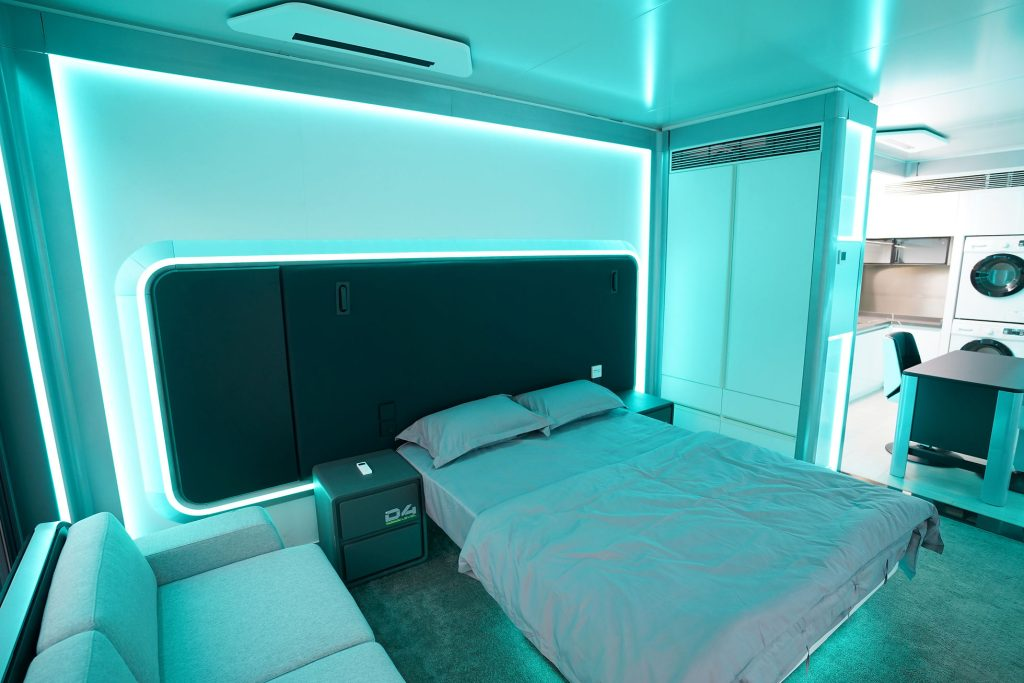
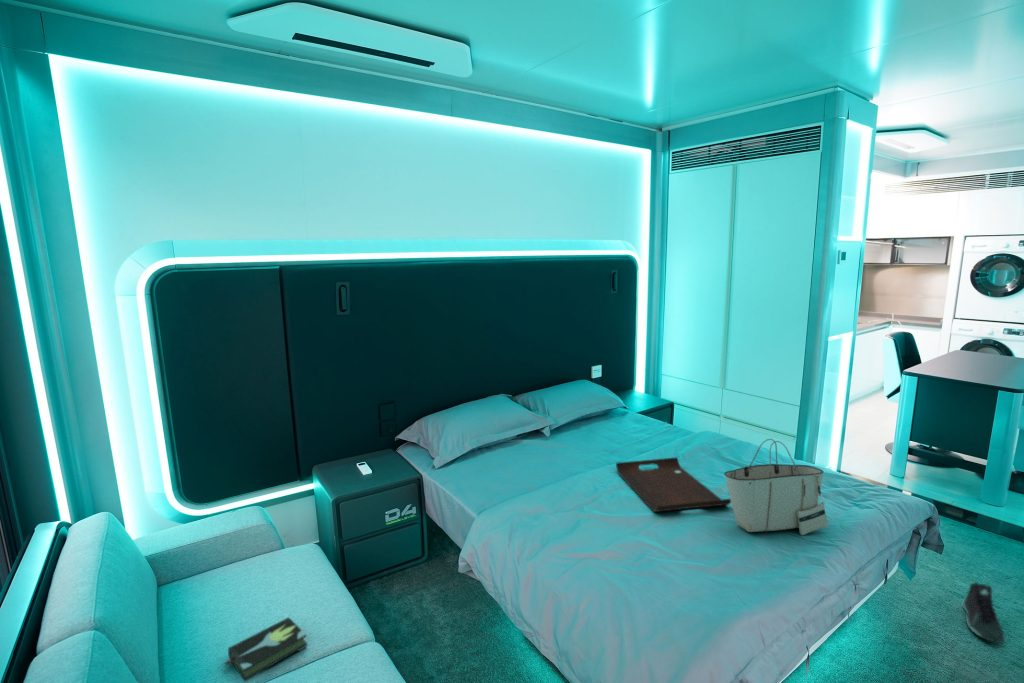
+ hardback book [222,616,308,683]
+ serving tray [615,456,731,513]
+ tote bag [723,438,829,536]
+ sneaker [962,582,1006,645]
